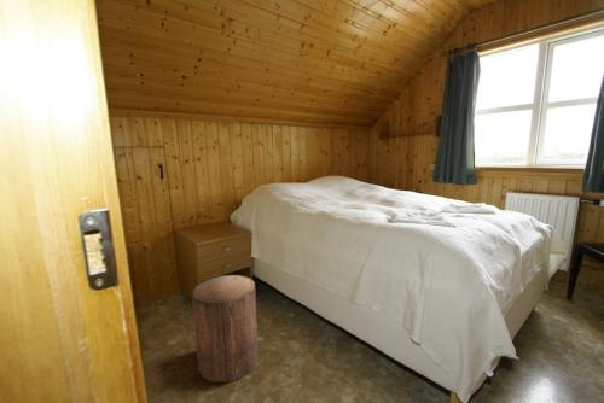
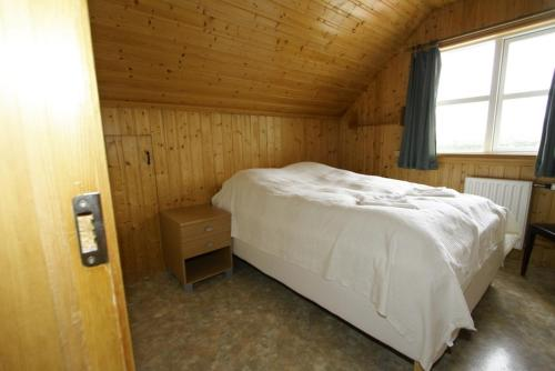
- stool [191,274,260,384]
